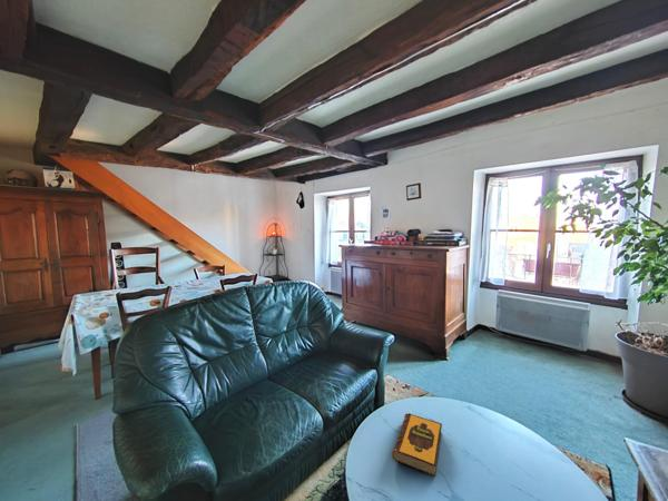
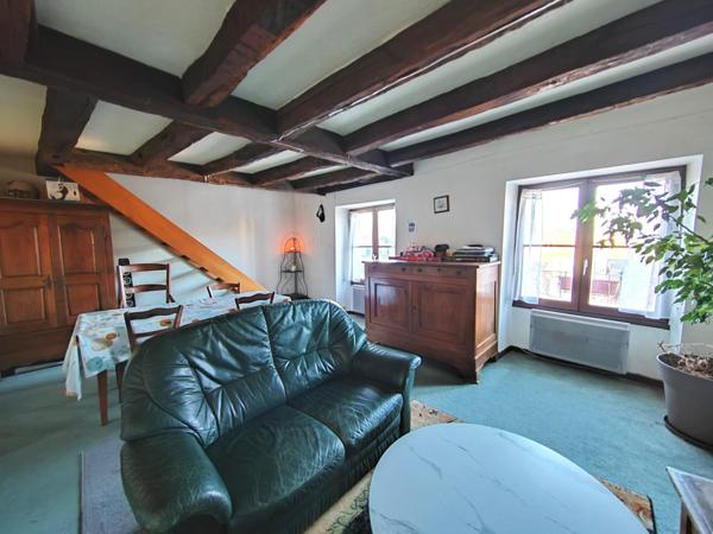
- hardback book [391,412,443,478]
